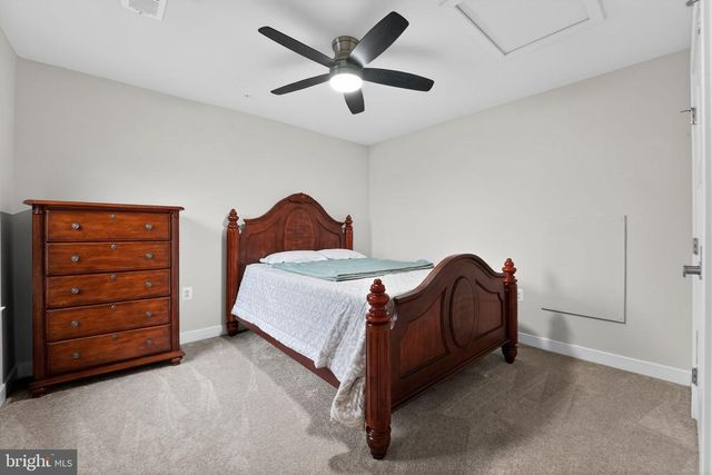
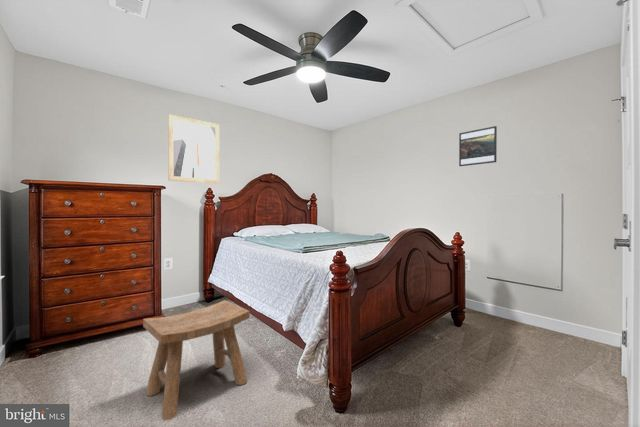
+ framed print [458,125,498,167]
+ wall art [167,113,220,185]
+ stool [142,299,251,421]
